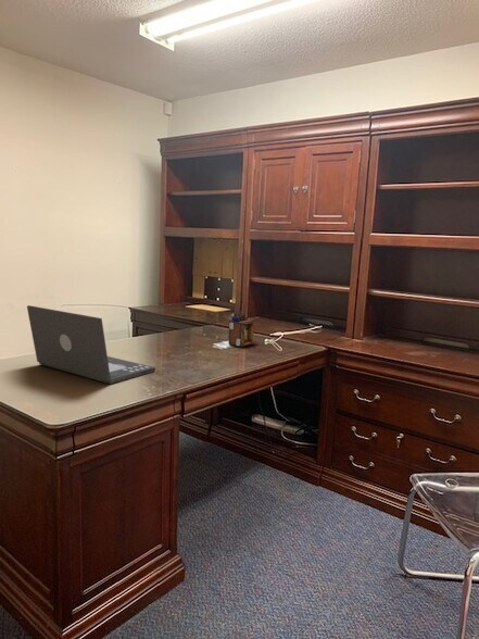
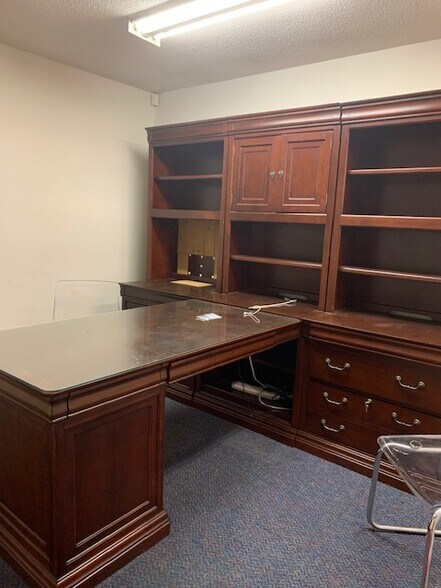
- laptop [26,304,156,385]
- desk organizer [227,309,255,348]
